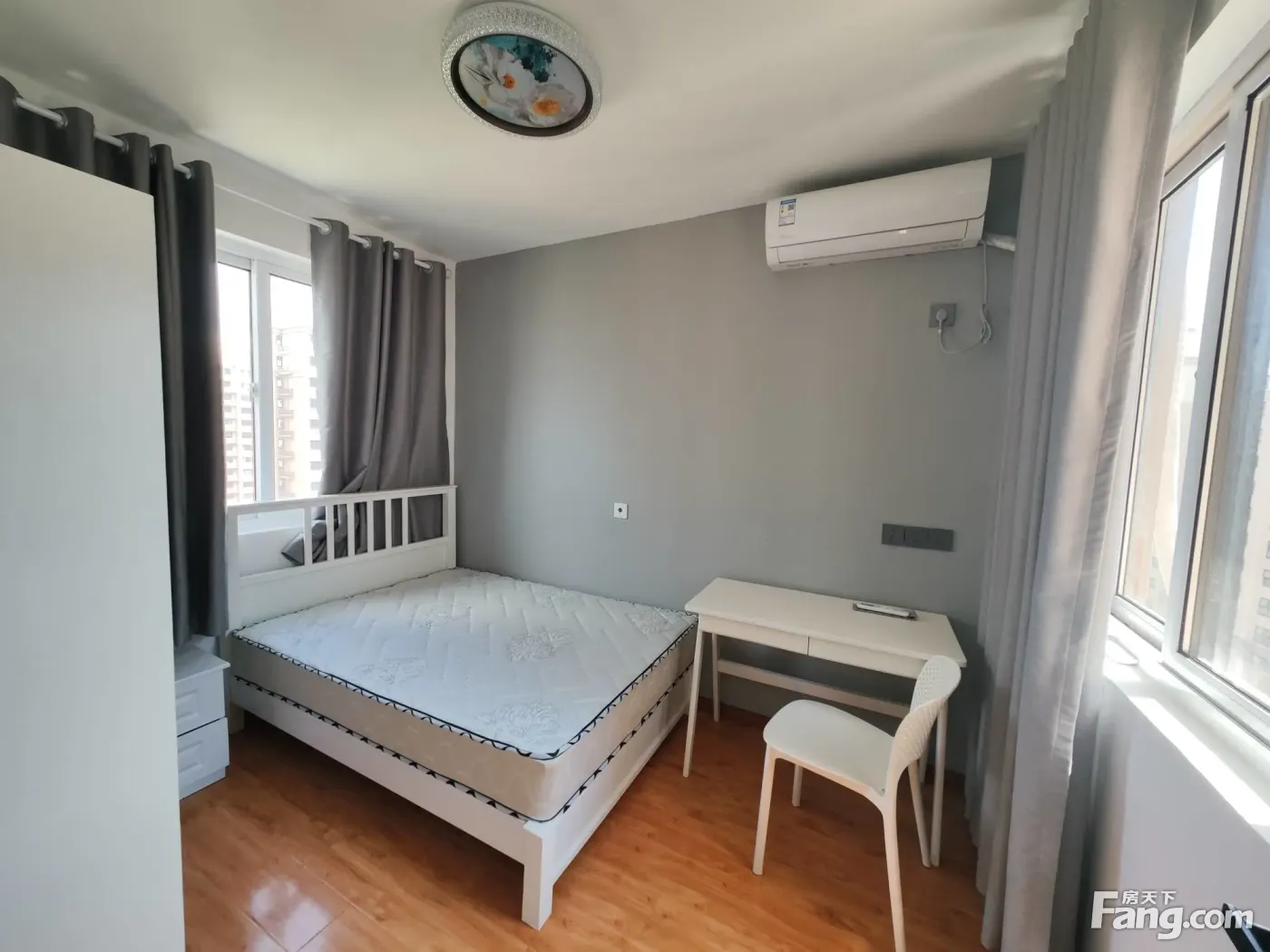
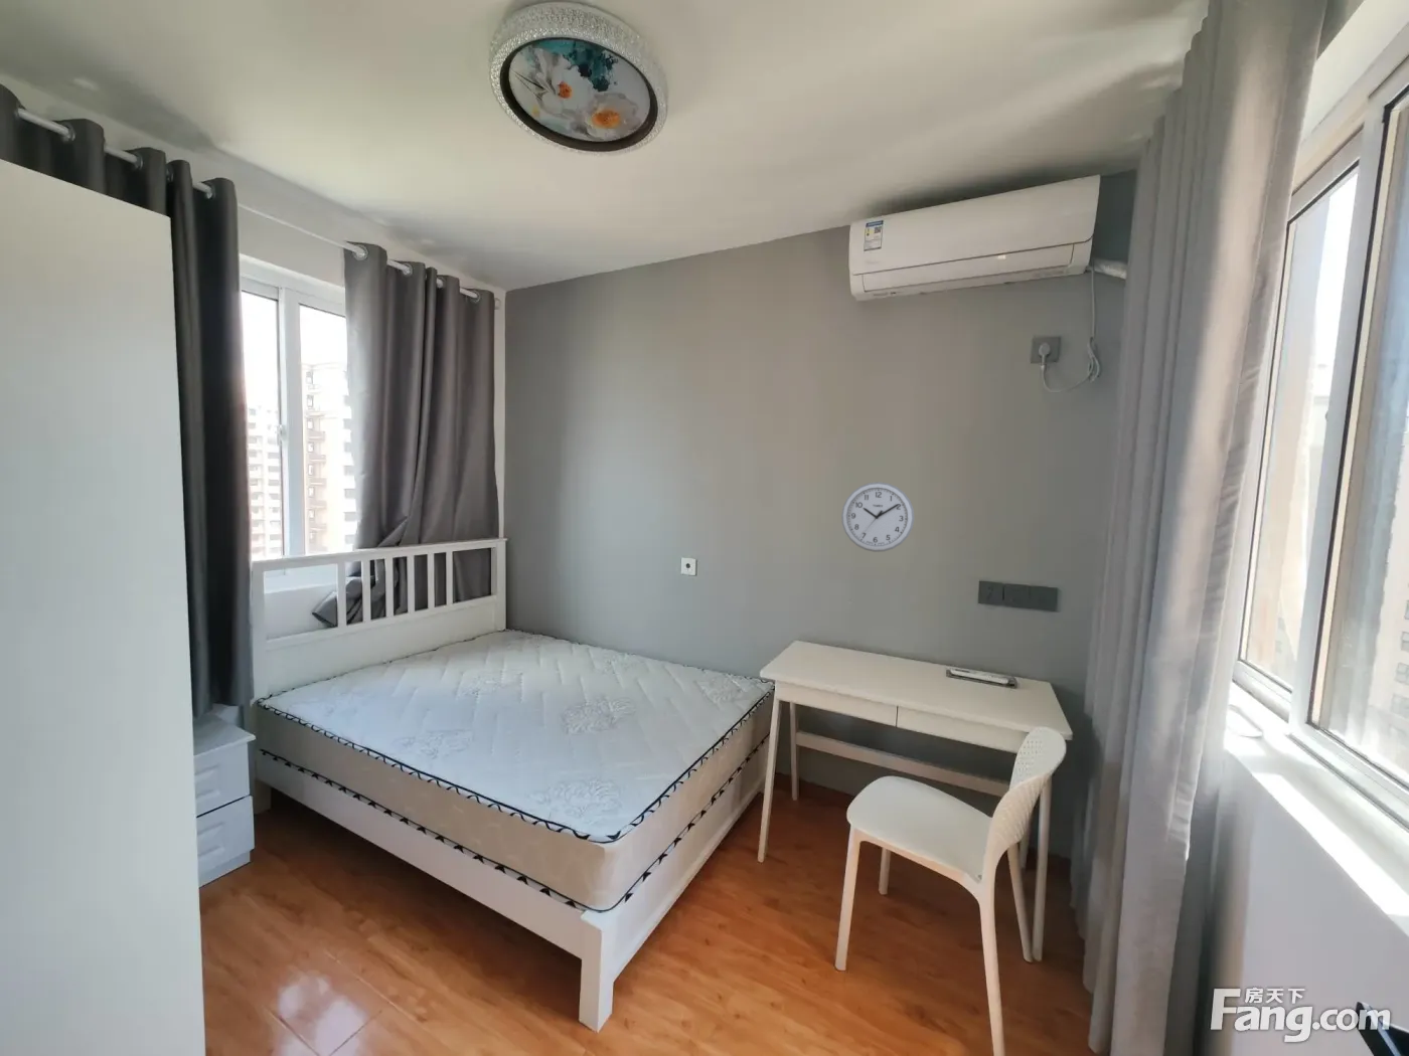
+ wall clock [840,480,916,554]
